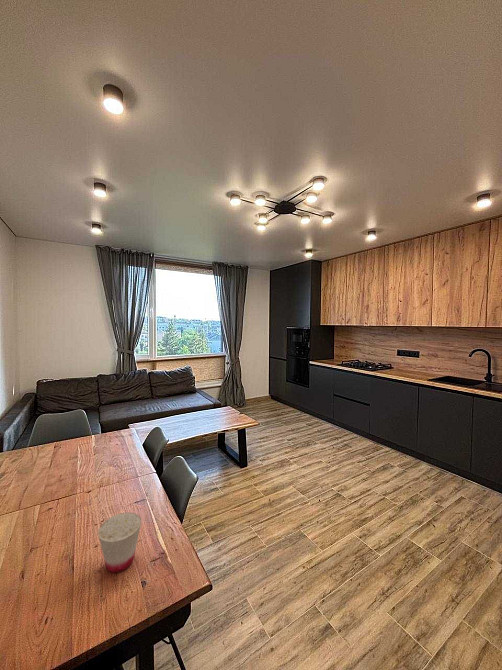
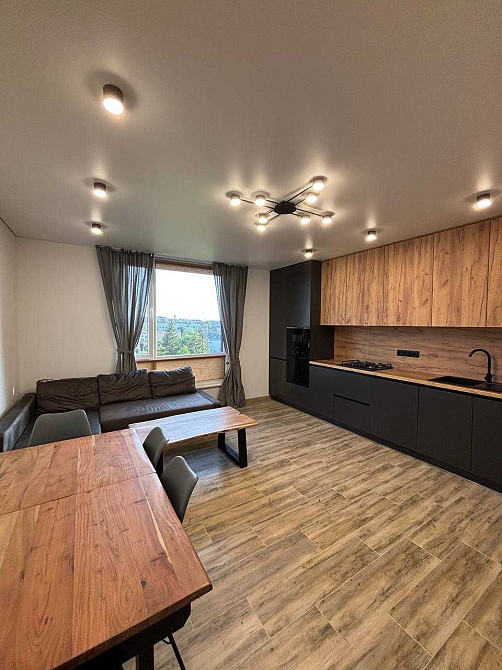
- cup [97,512,142,574]
